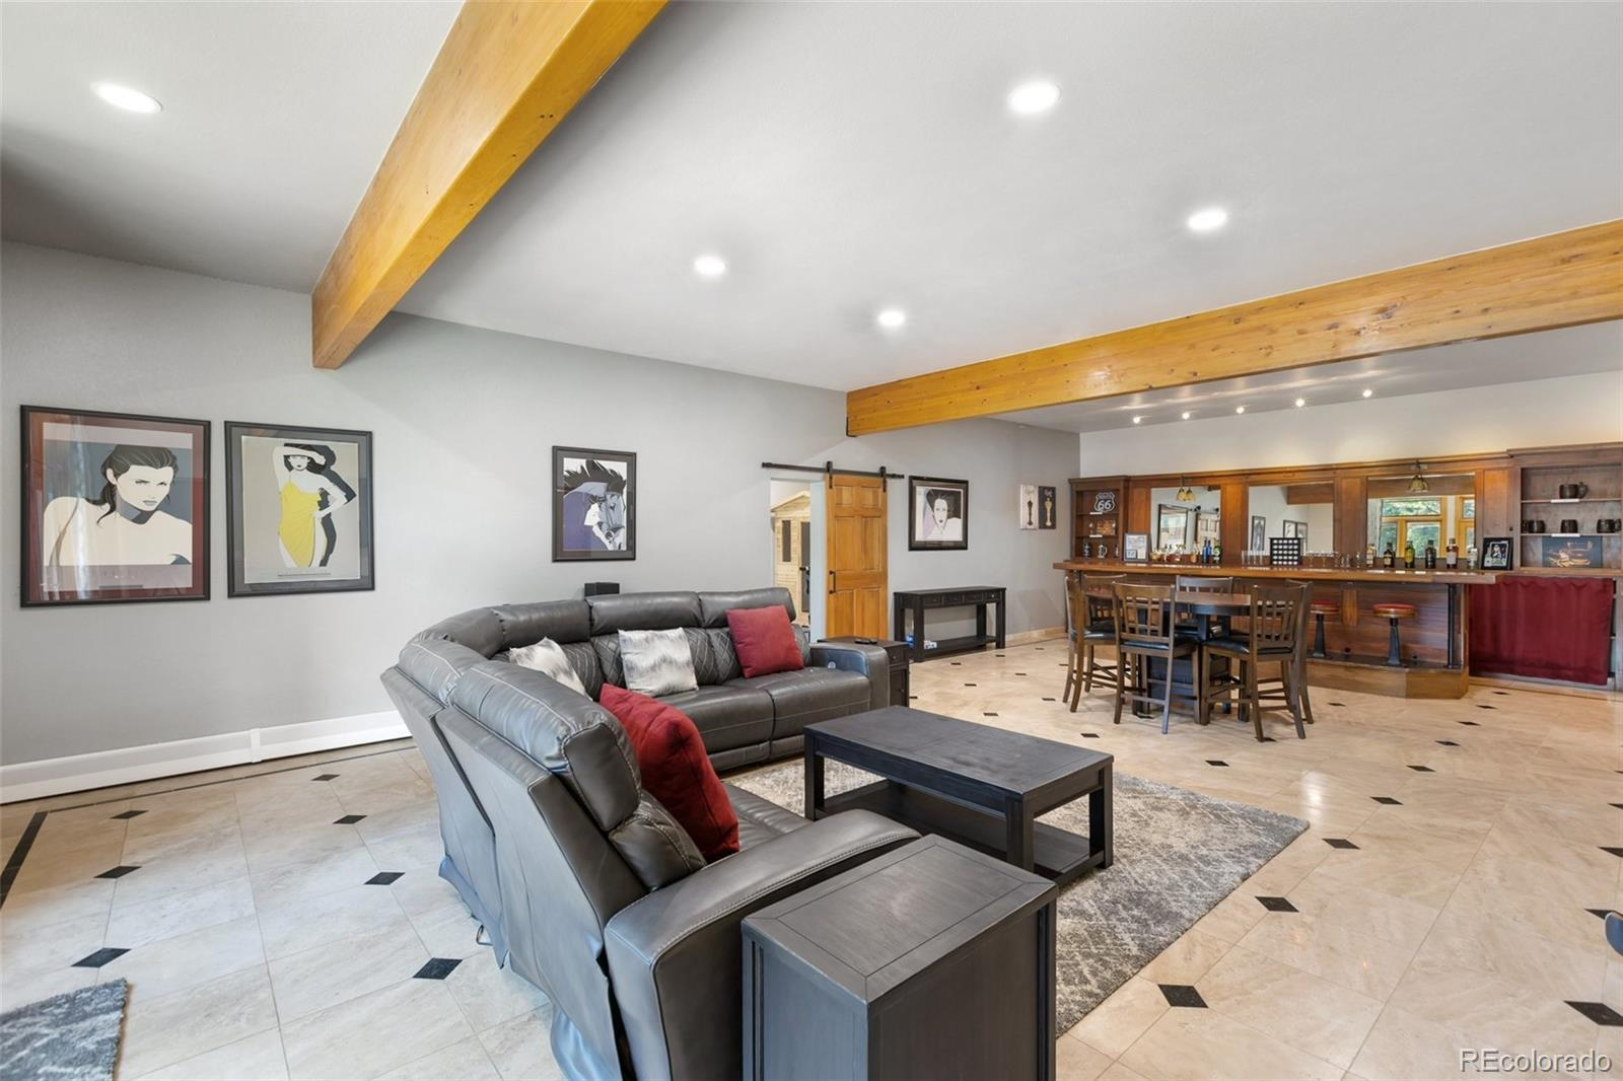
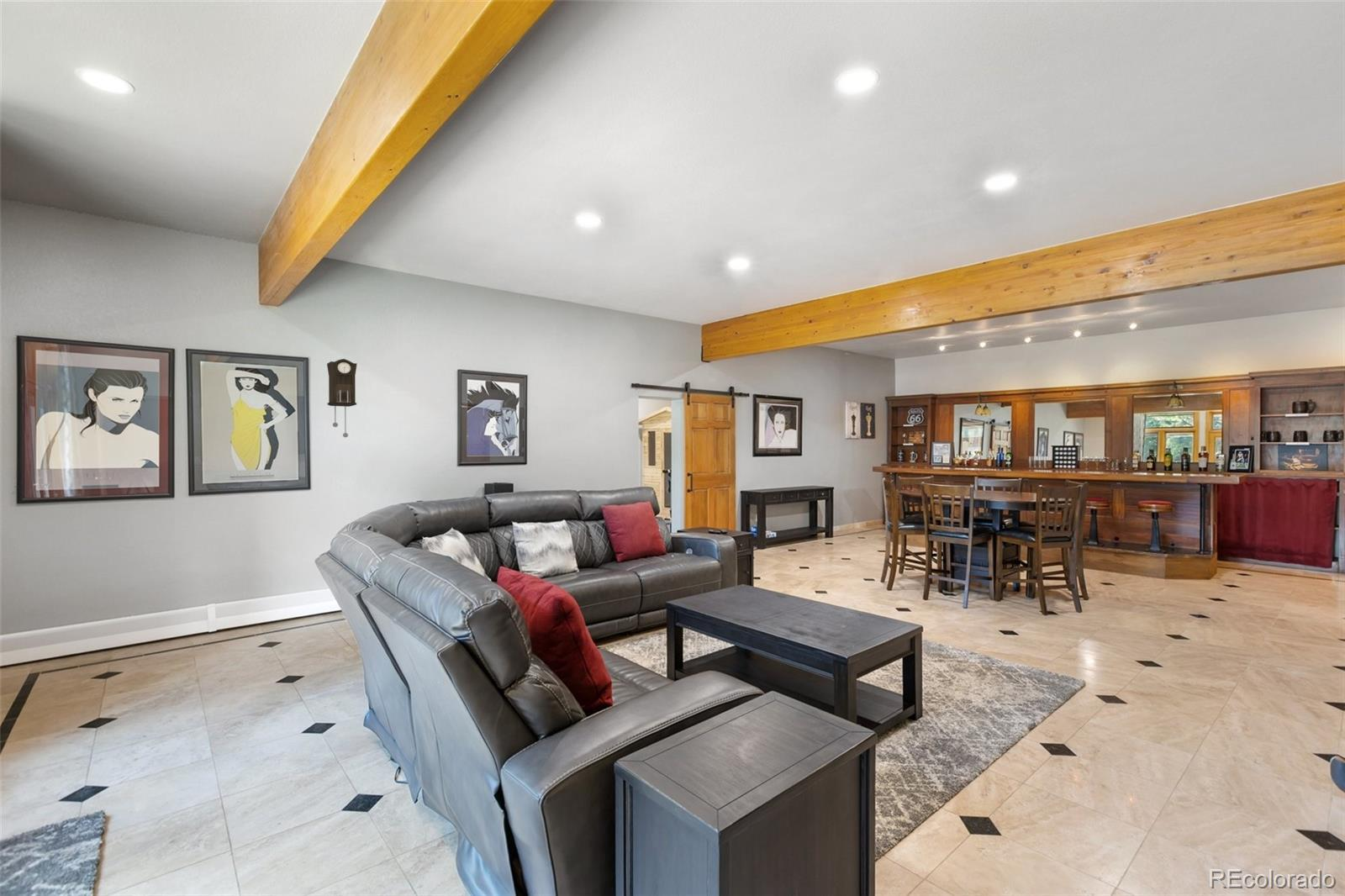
+ pendulum clock [326,358,358,438]
